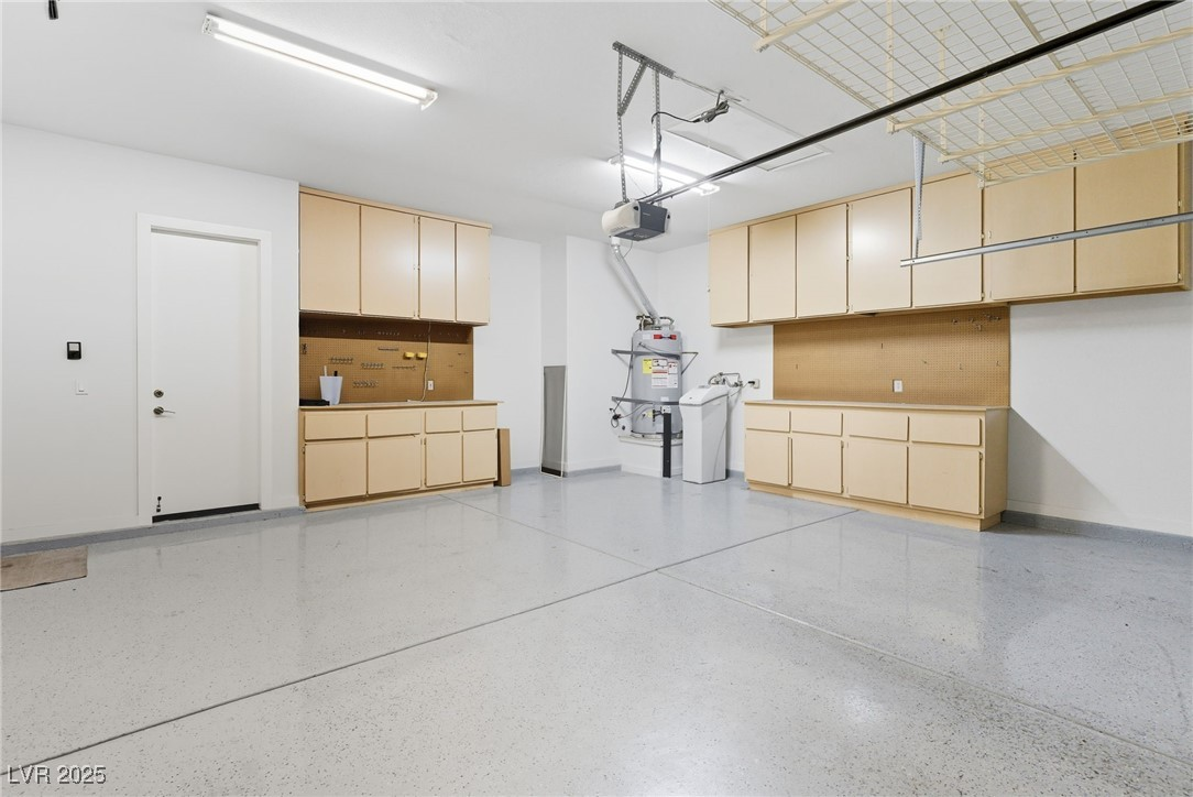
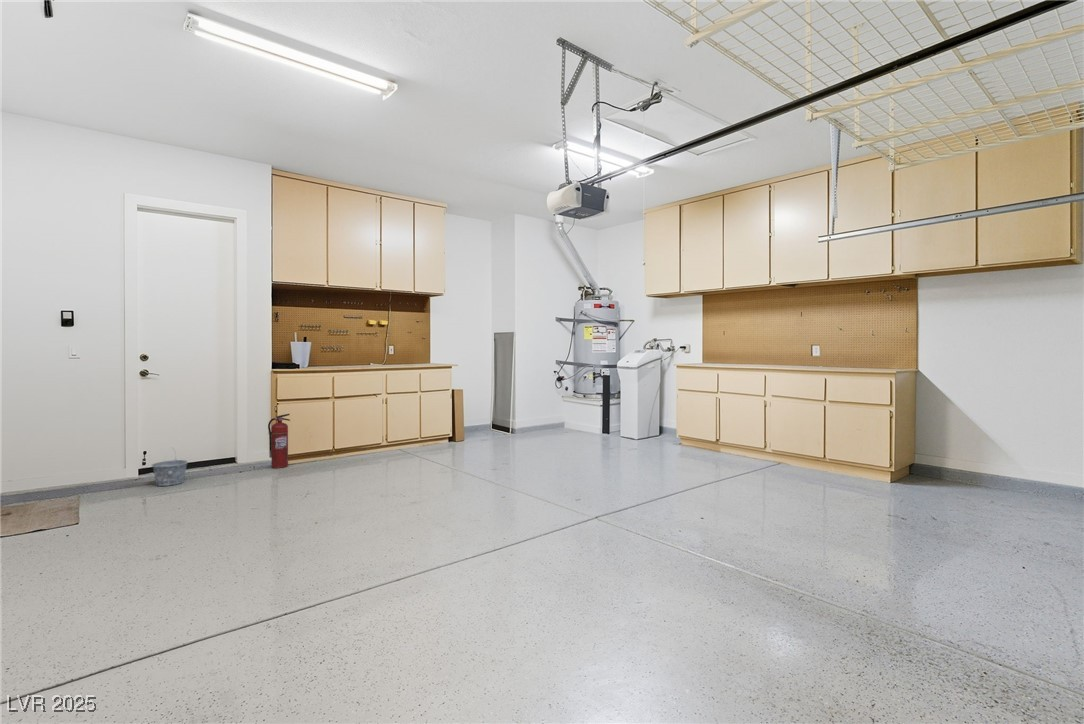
+ fire extinguisher [267,413,291,469]
+ bucket [151,447,189,487]
